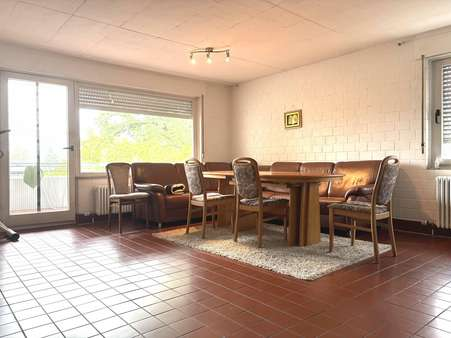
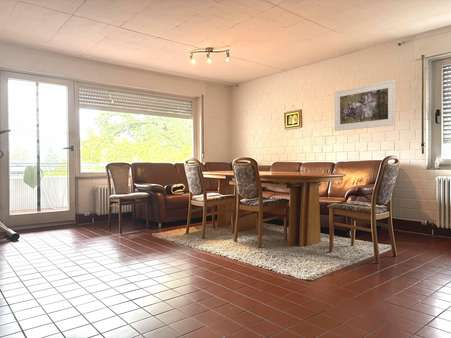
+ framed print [334,79,397,132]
